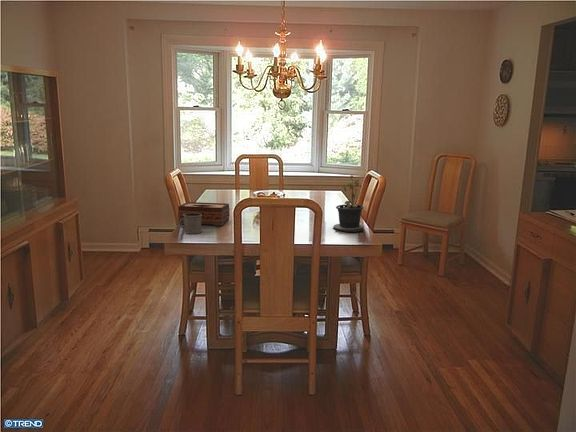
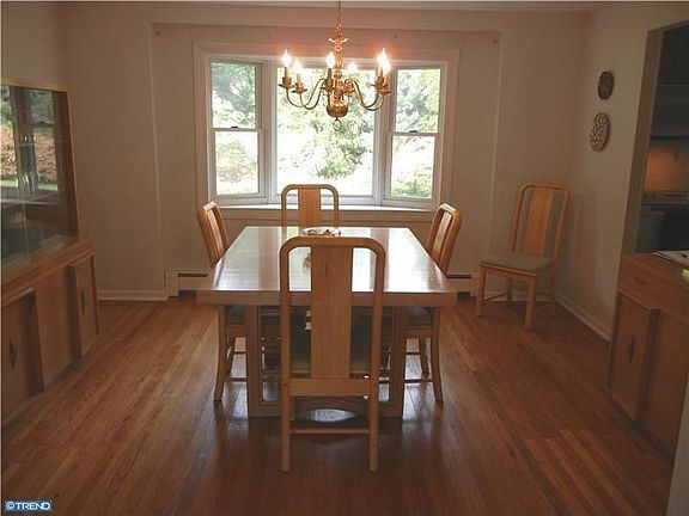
- mug [178,213,202,235]
- tissue box [177,201,231,227]
- potted plant [332,174,365,233]
